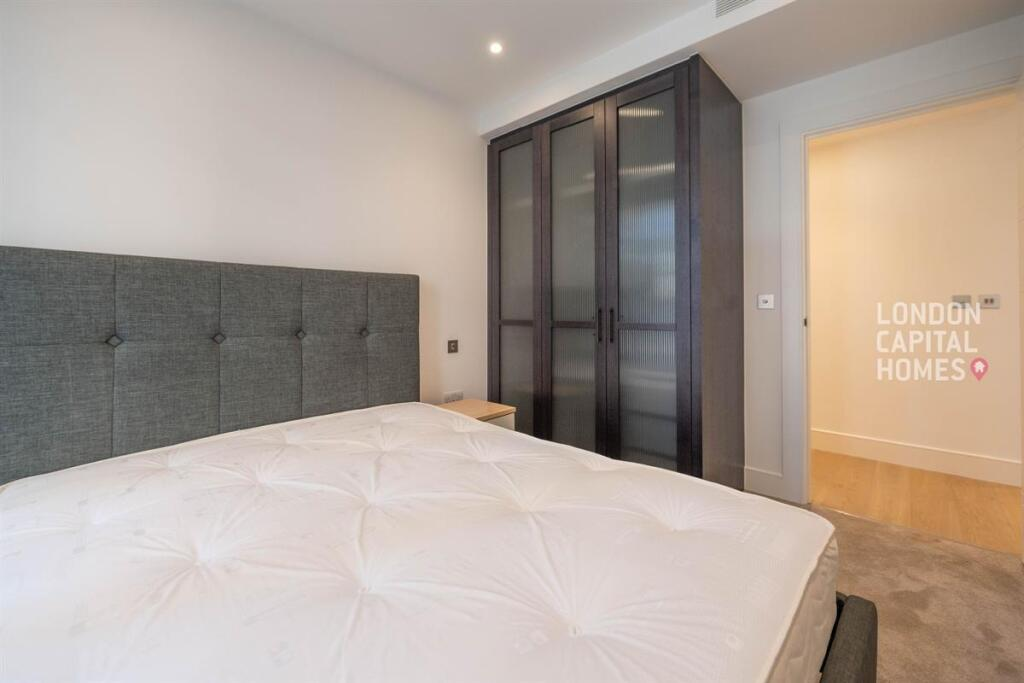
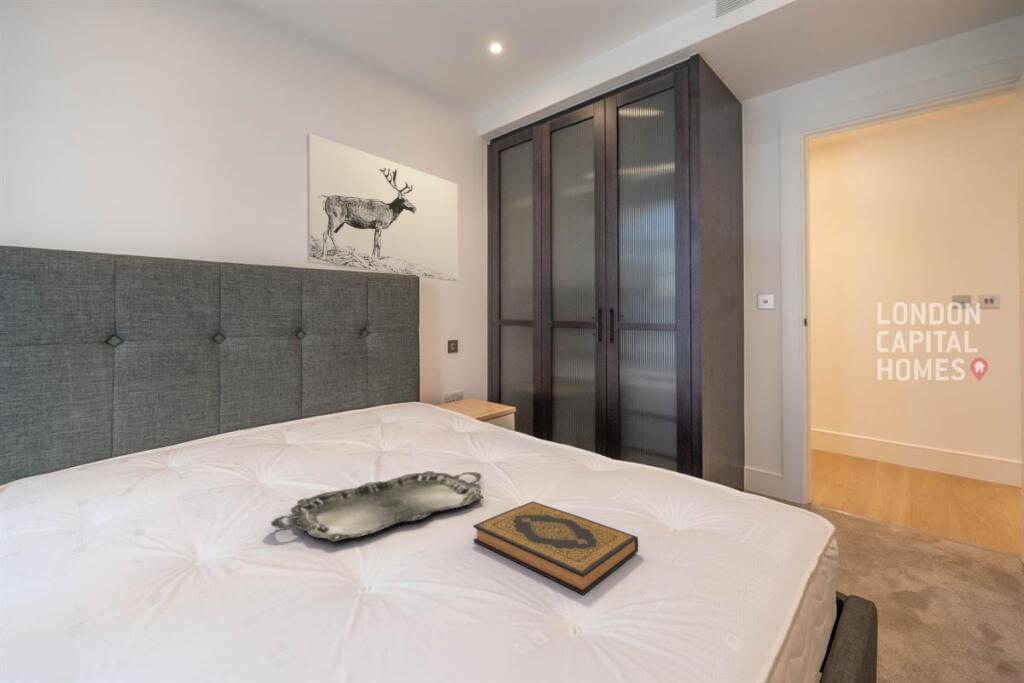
+ serving tray [270,470,485,543]
+ wall art [306,132,459,282]
+ hardback book [472,500,639,596]
